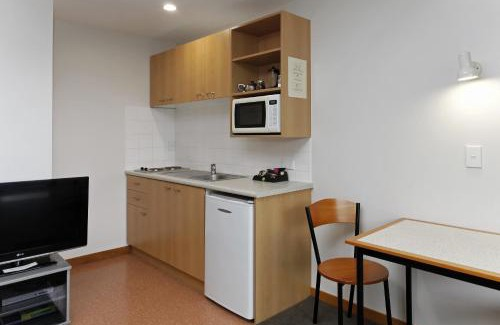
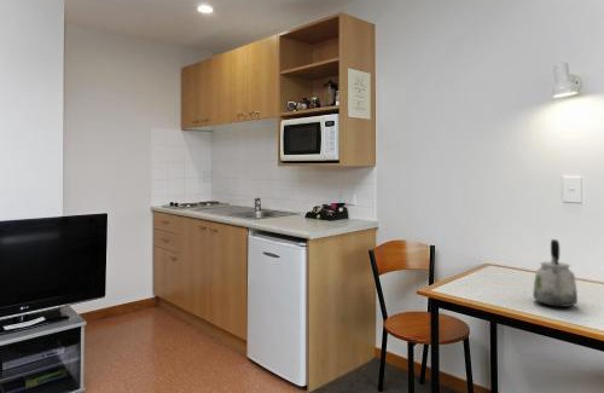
+ kettle [532,238,579,308]
